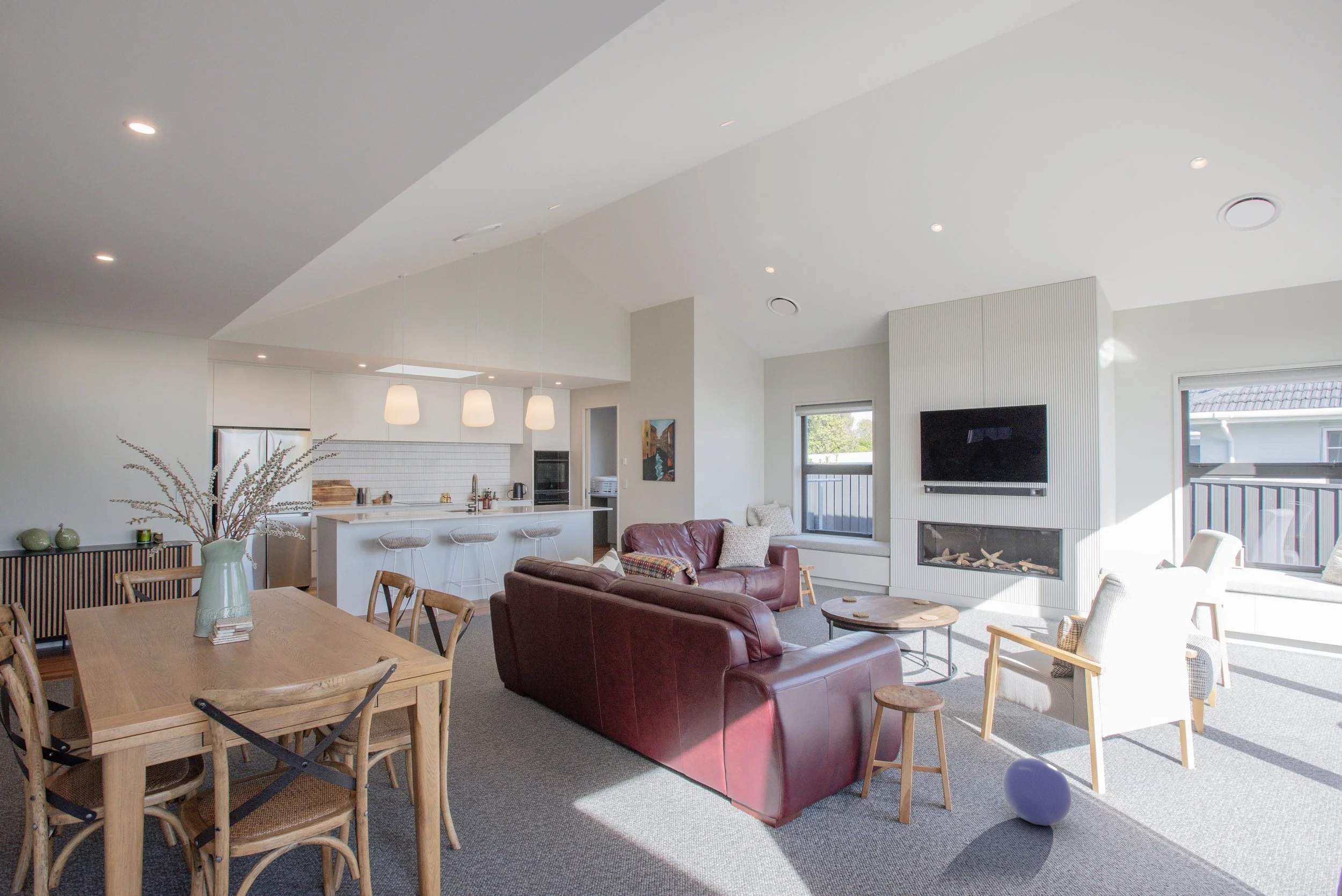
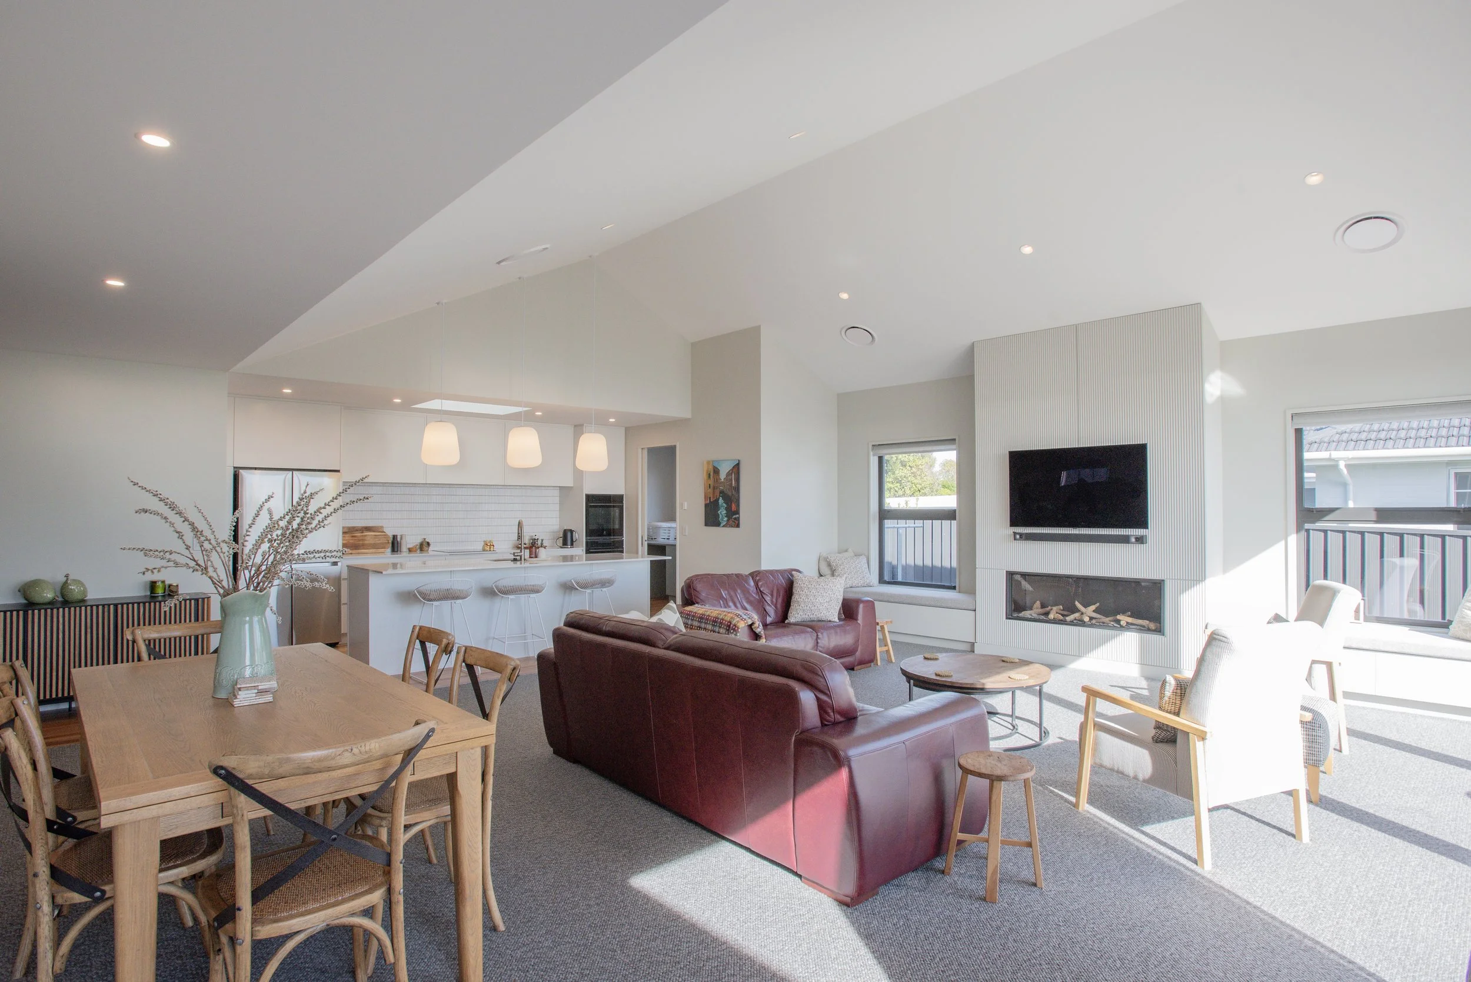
- ball [1002,757,1073,826]
